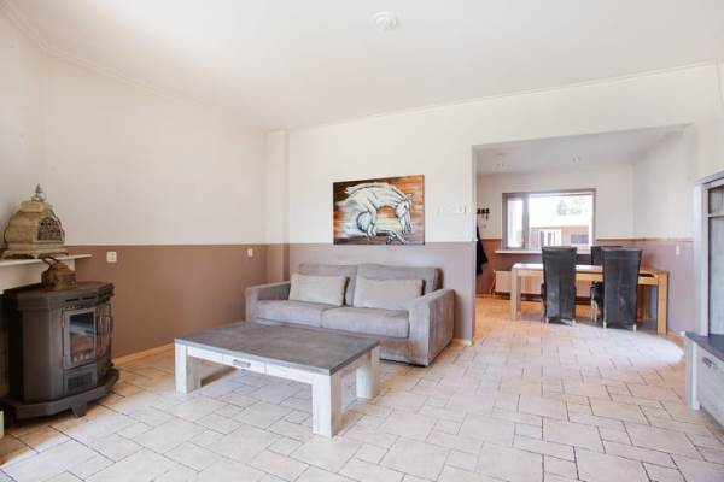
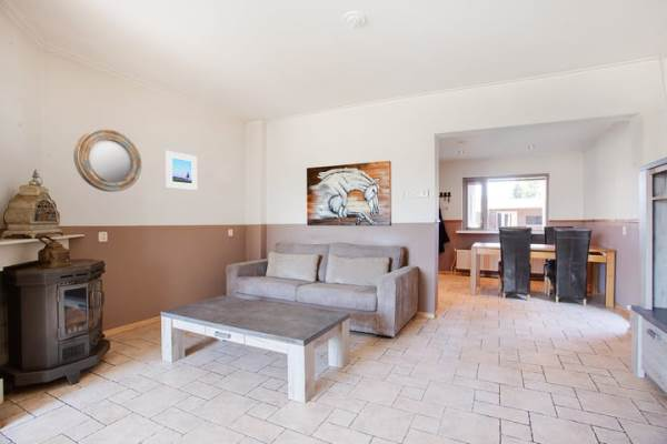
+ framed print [165,150,198,191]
+ home mirror [72,128,142,193]
